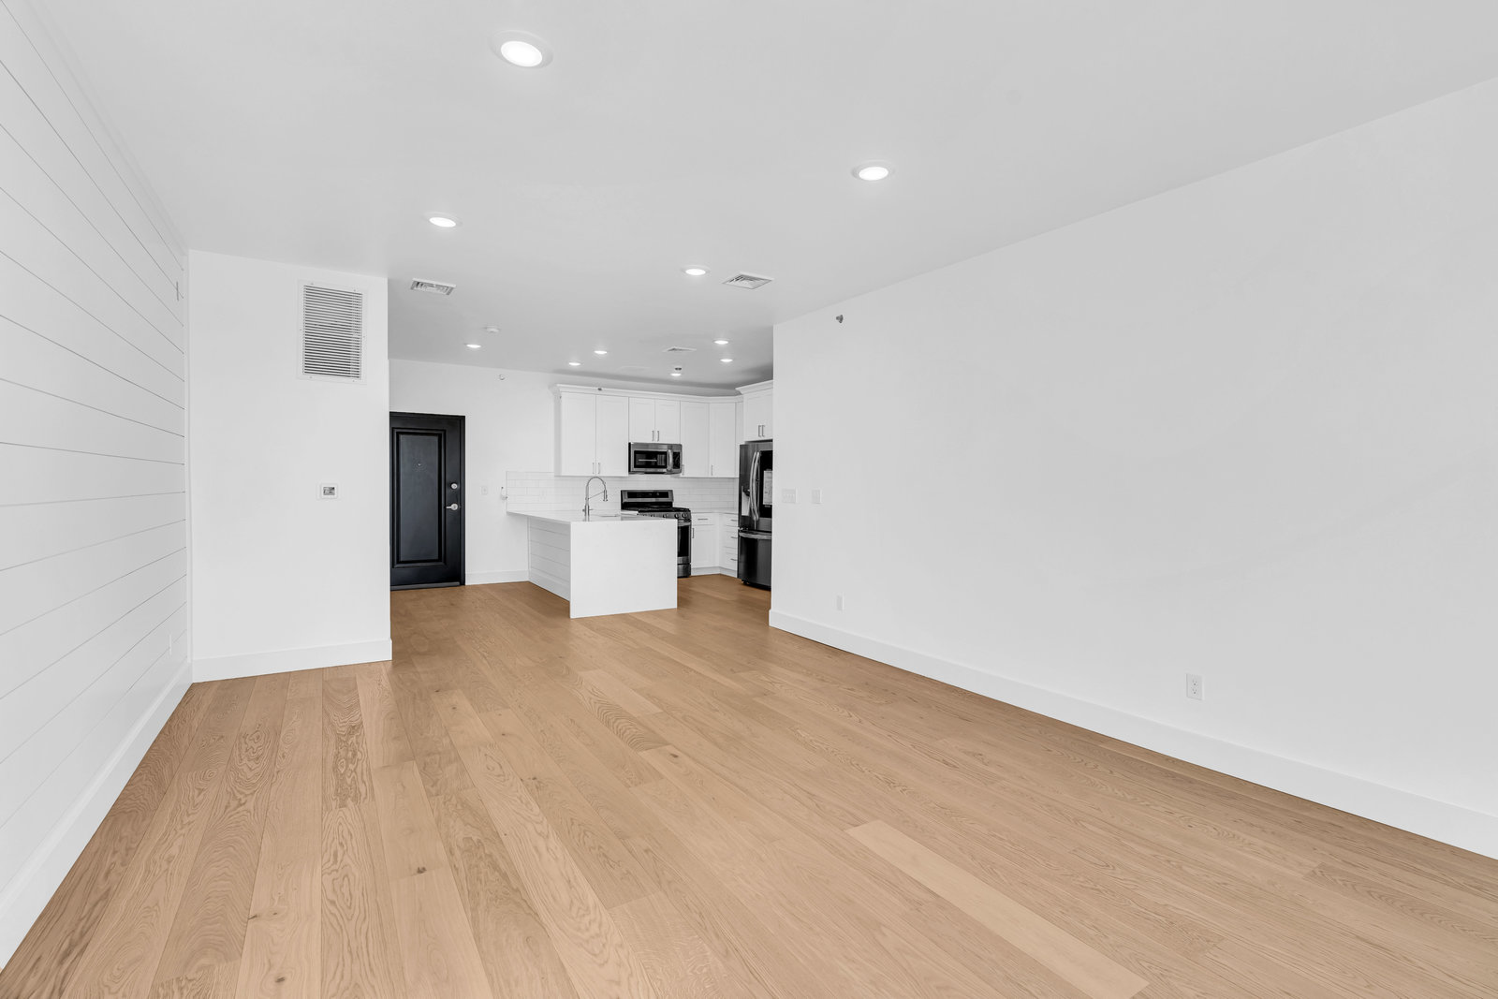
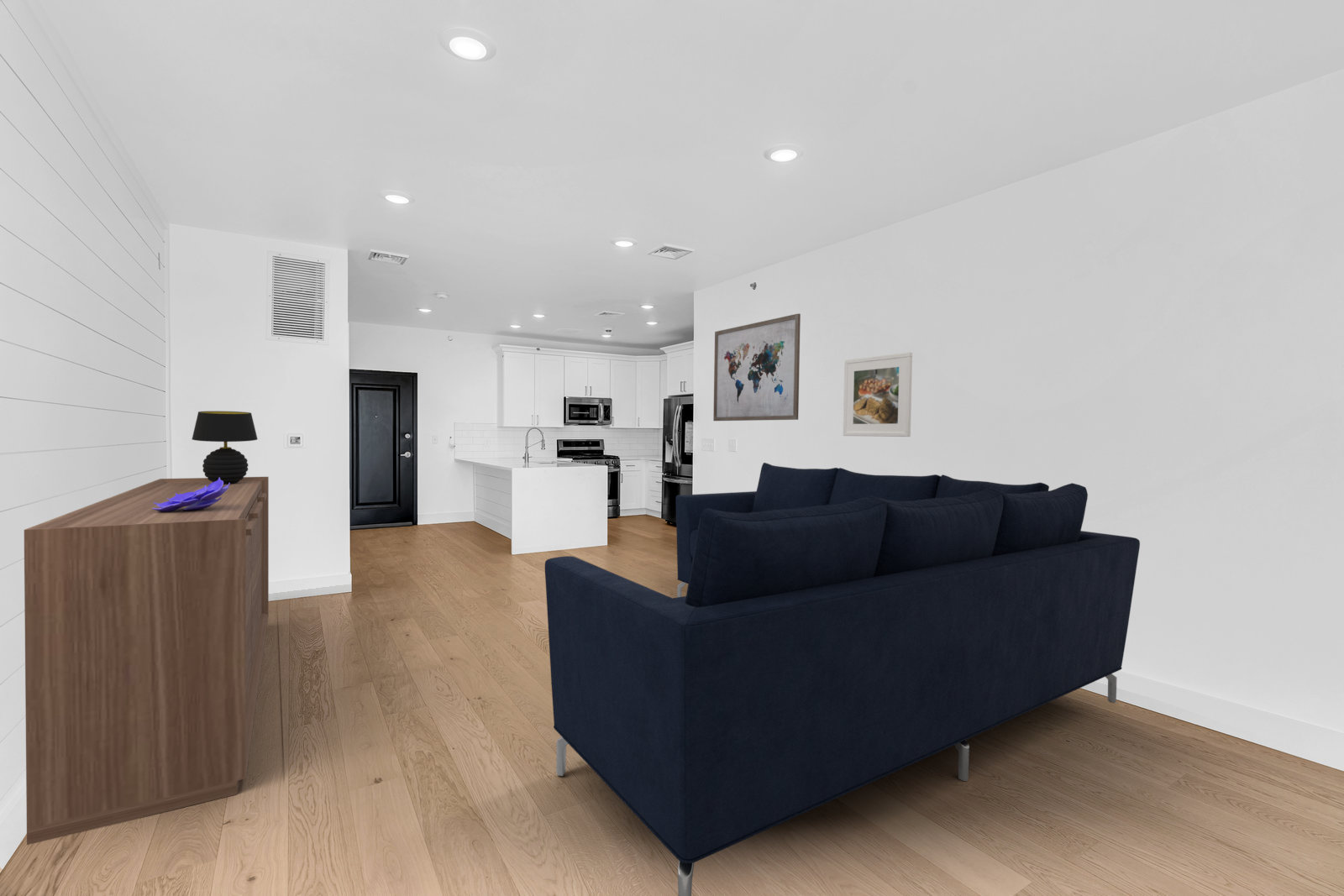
+ sofa [544,462,1141,896]
+ decorative bowl [152,478,230,512]
+ table lamp [191,411,258,485]
+ wall art [712,312,801,422]
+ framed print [843,352,913,438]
+ sideboard [24,476,270,846]
